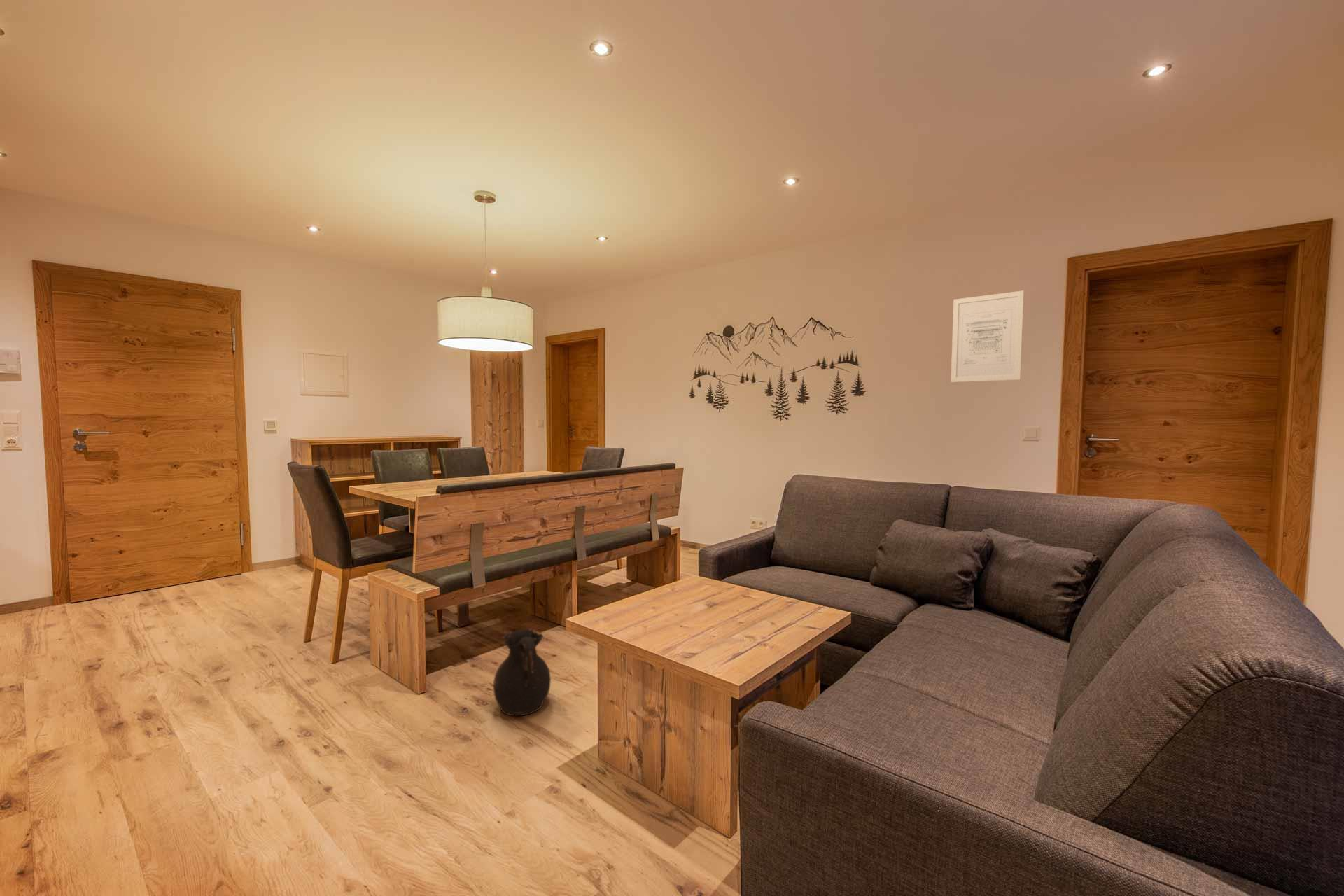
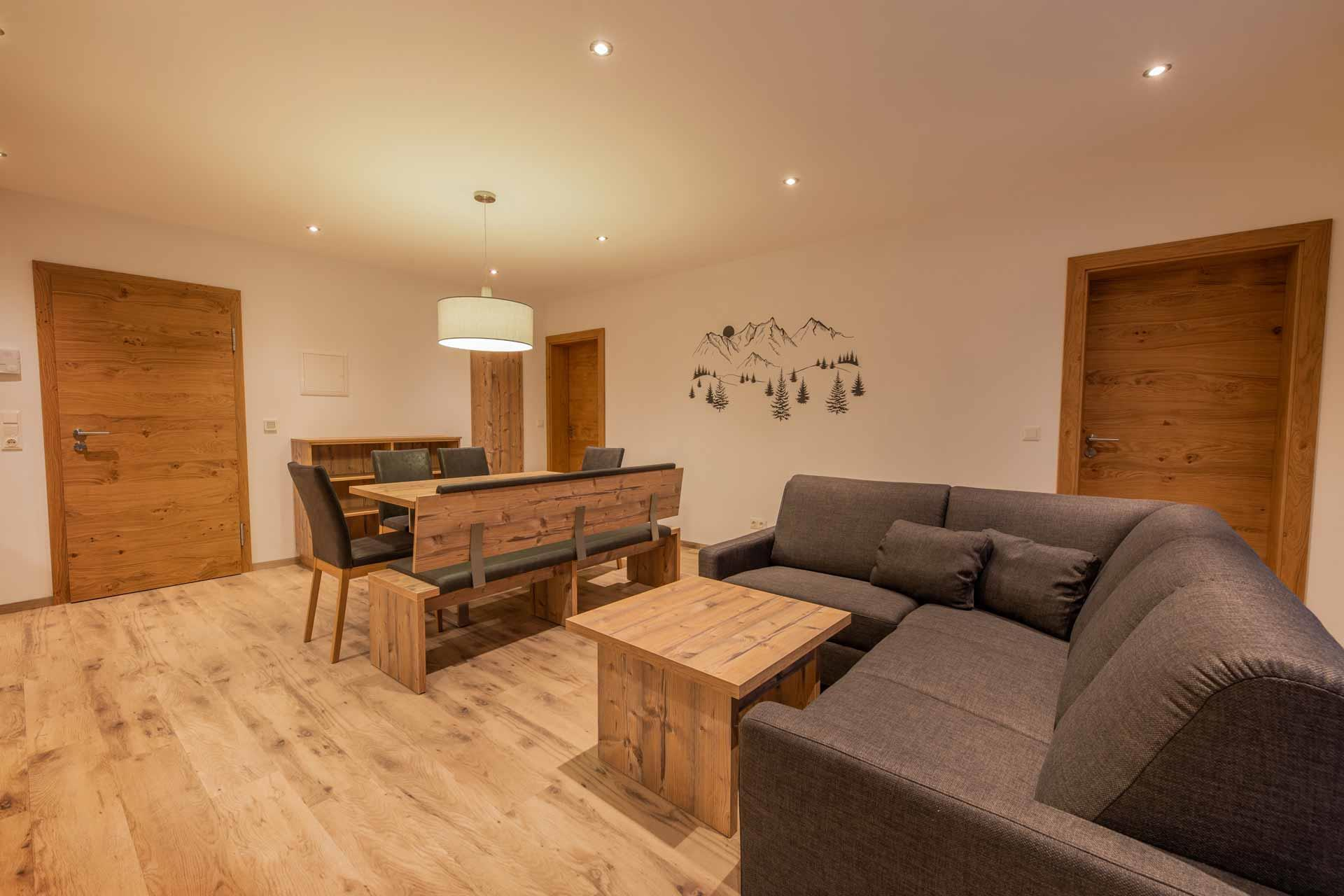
- ceramic jug [493,629,552,717]
- wall art [951,290,1025,383]
